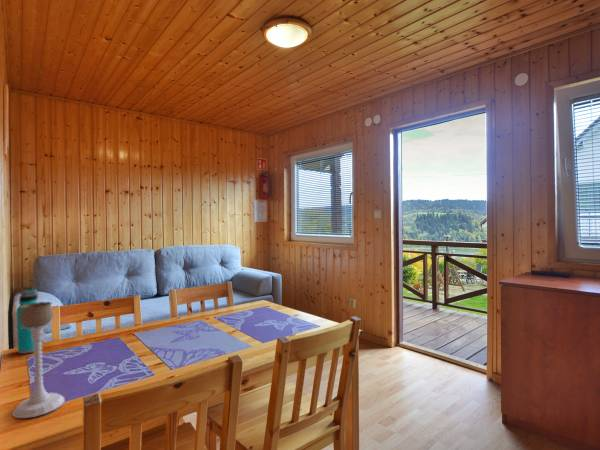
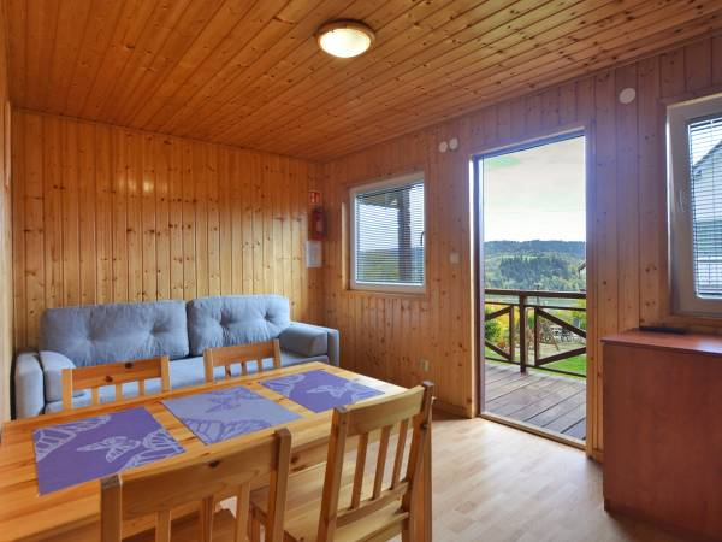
- candle holder [11,301,66,419]
- water bottle [16,288,39,355]
